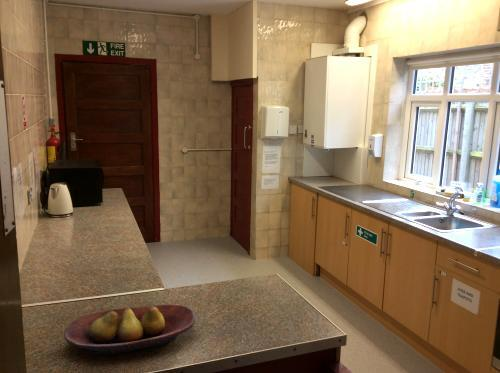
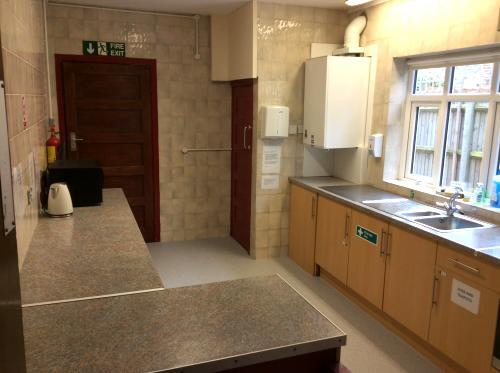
- fruit bowl [63,304,197,355]
